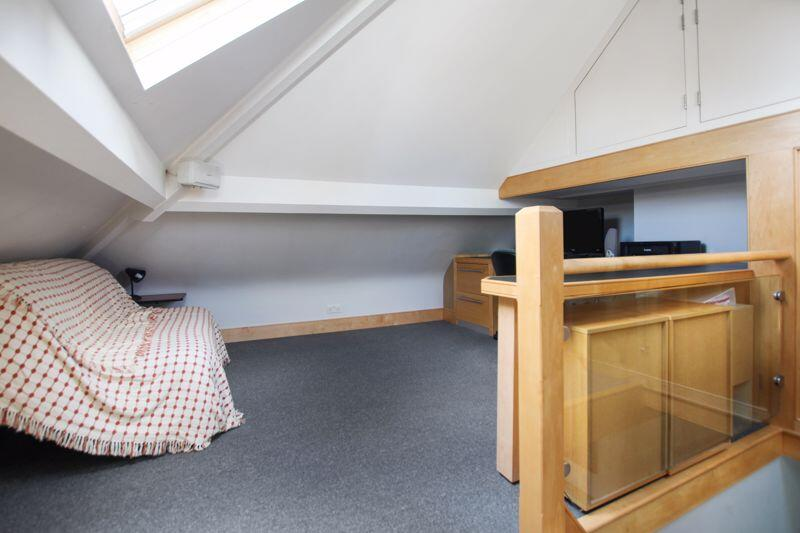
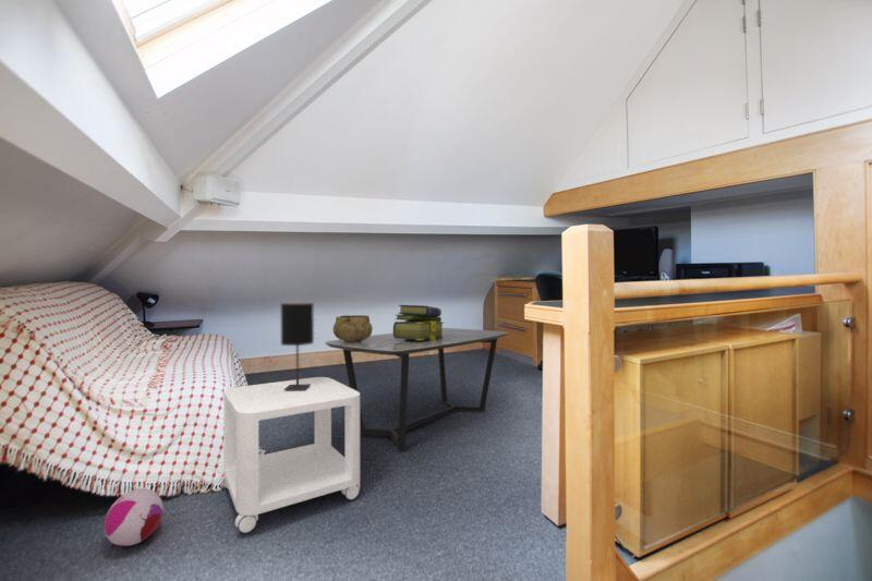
+ table lamp [280,302,315,391]
+ side table [220,376,361,534]
+ plush toy [104,487,165,548]
+ decorative bowl [332,314,374,342]
+ stack of books [392,304,446,340]
+ coffee table [325,327,509,449]
